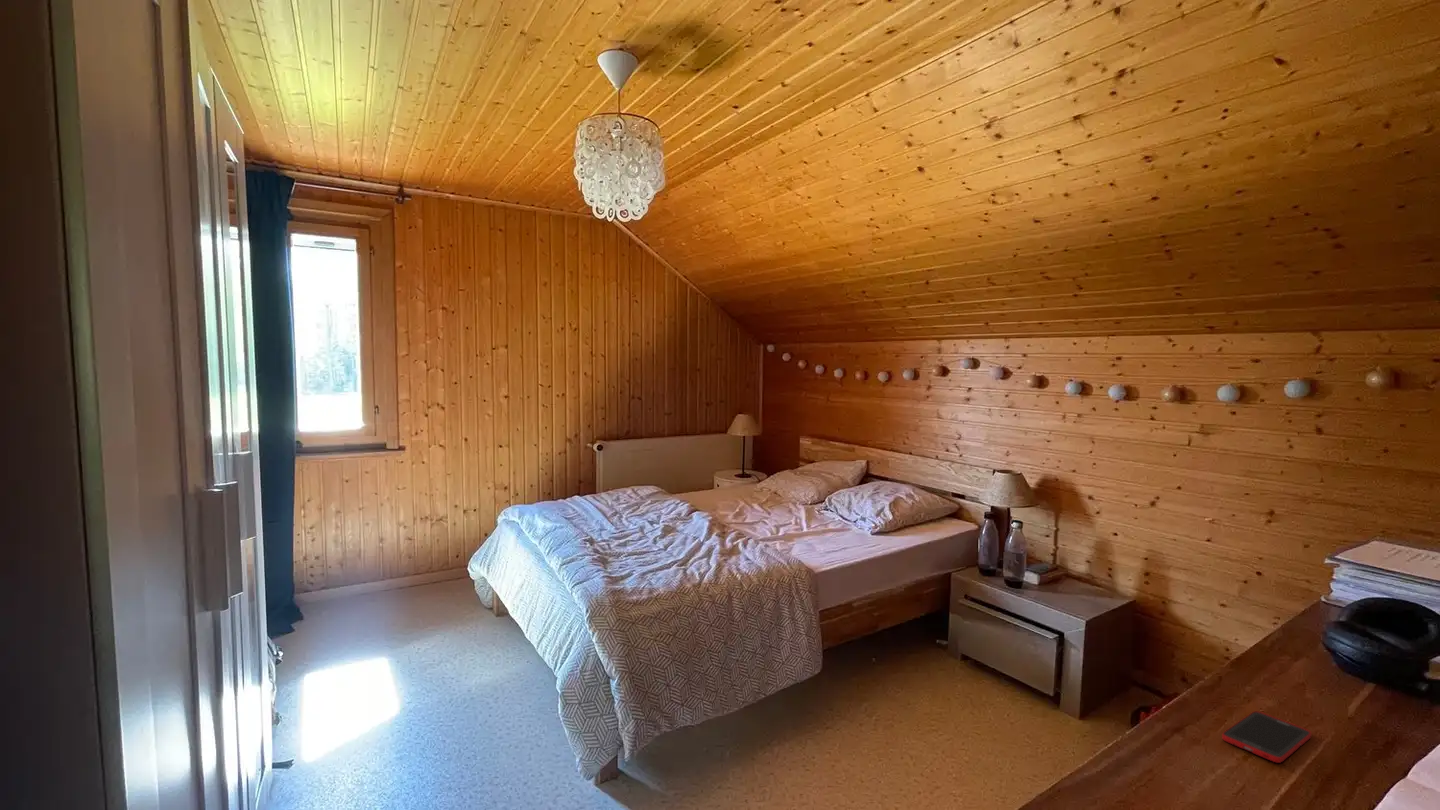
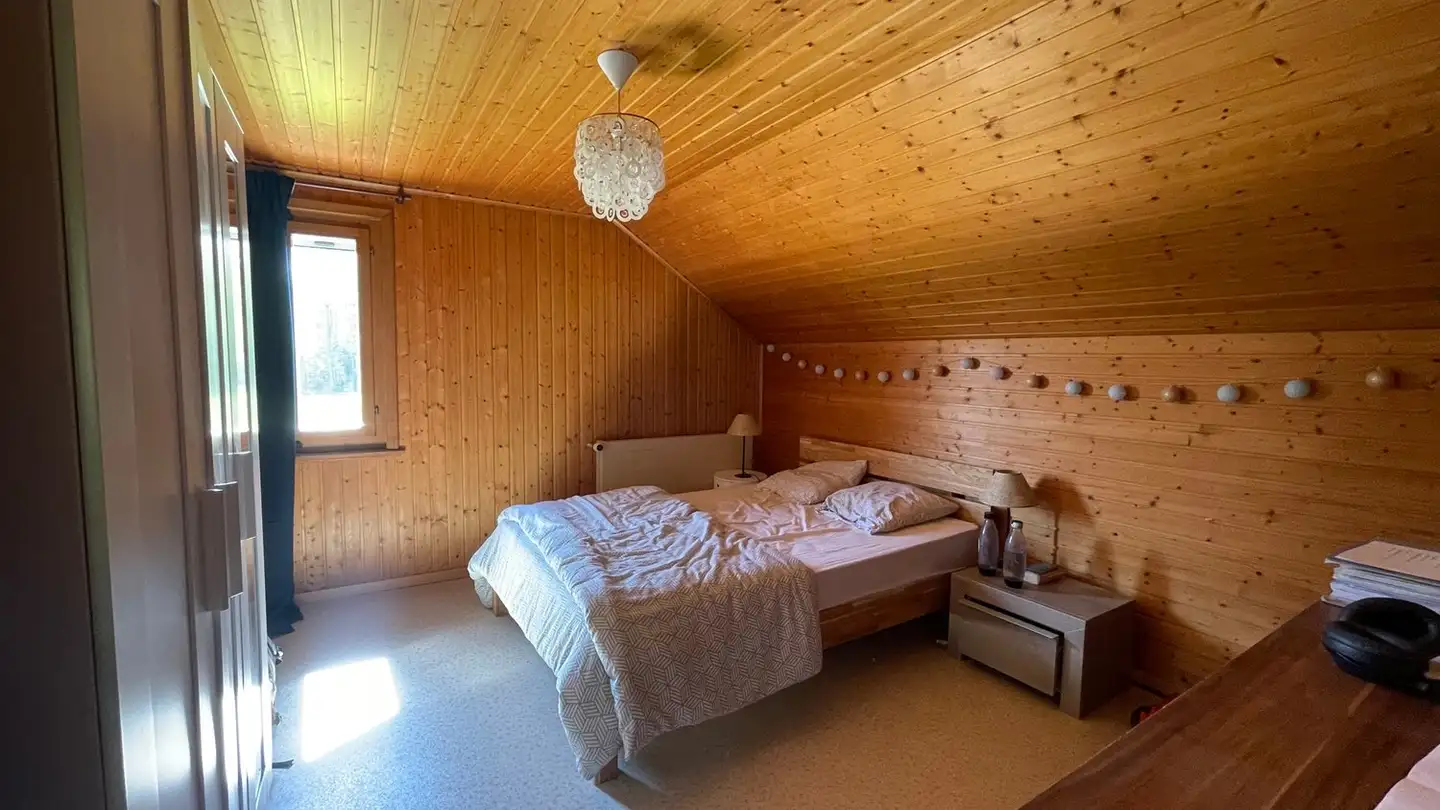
- cell phone [1221,710,1312,764]
